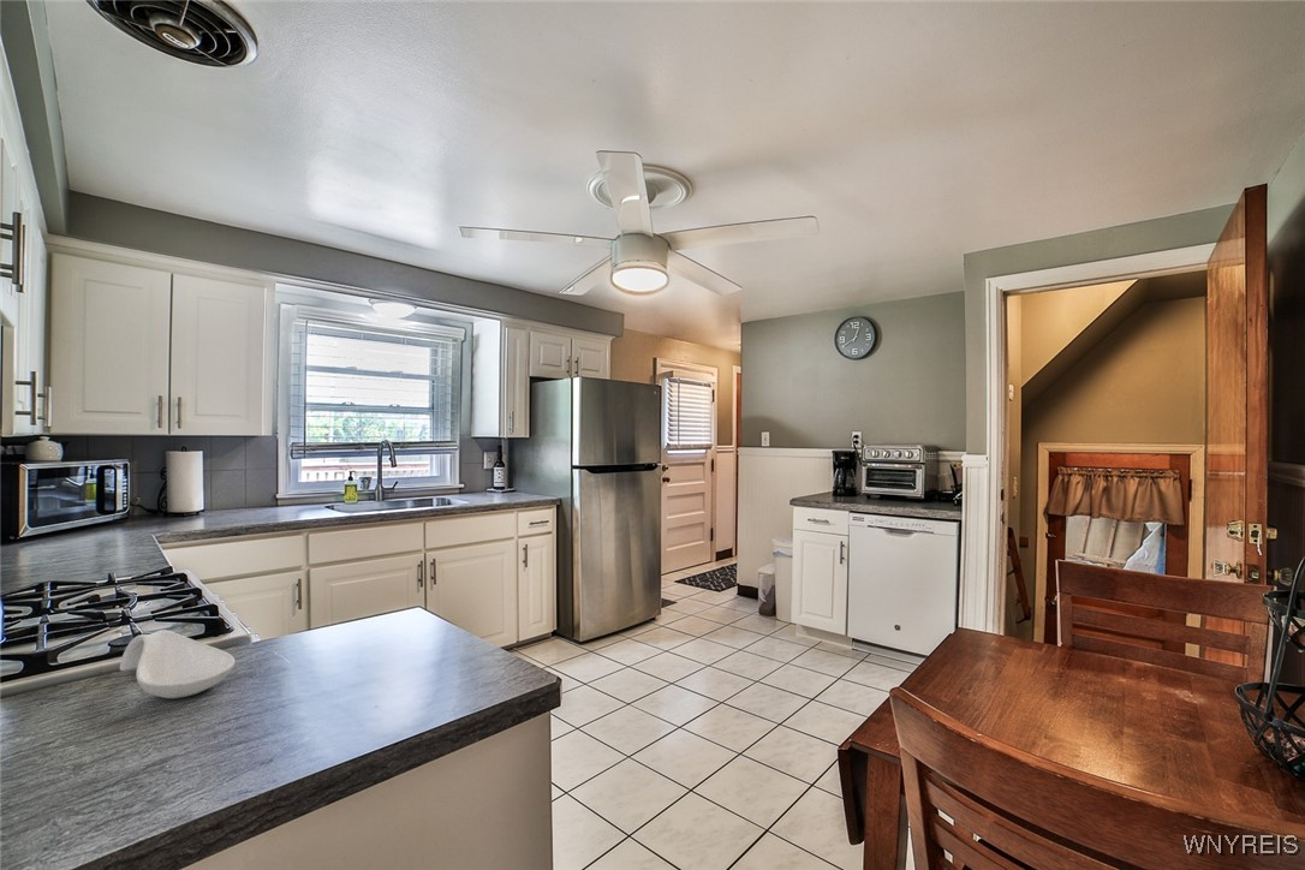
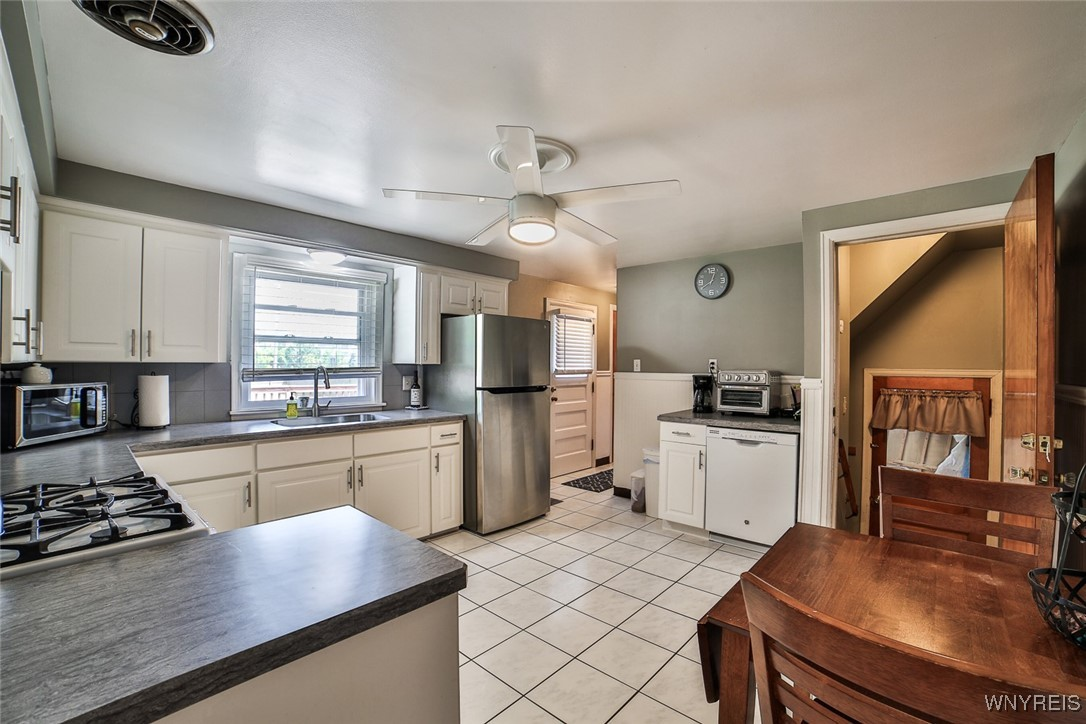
- spoon rest [119,628,236,699]
